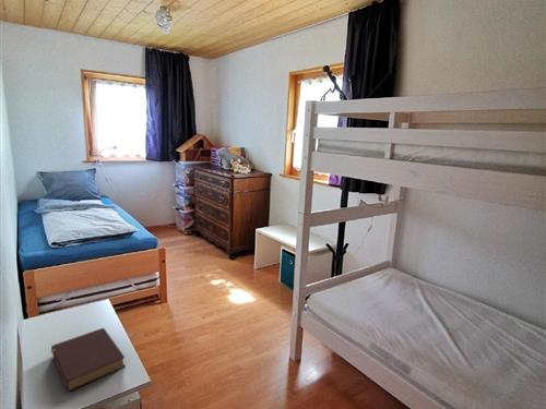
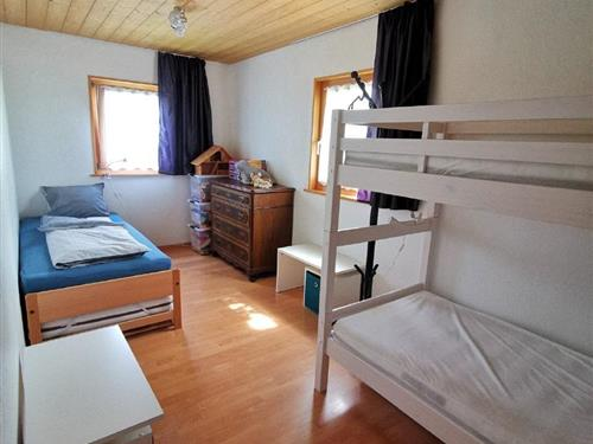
- book [50,327,127,393]
